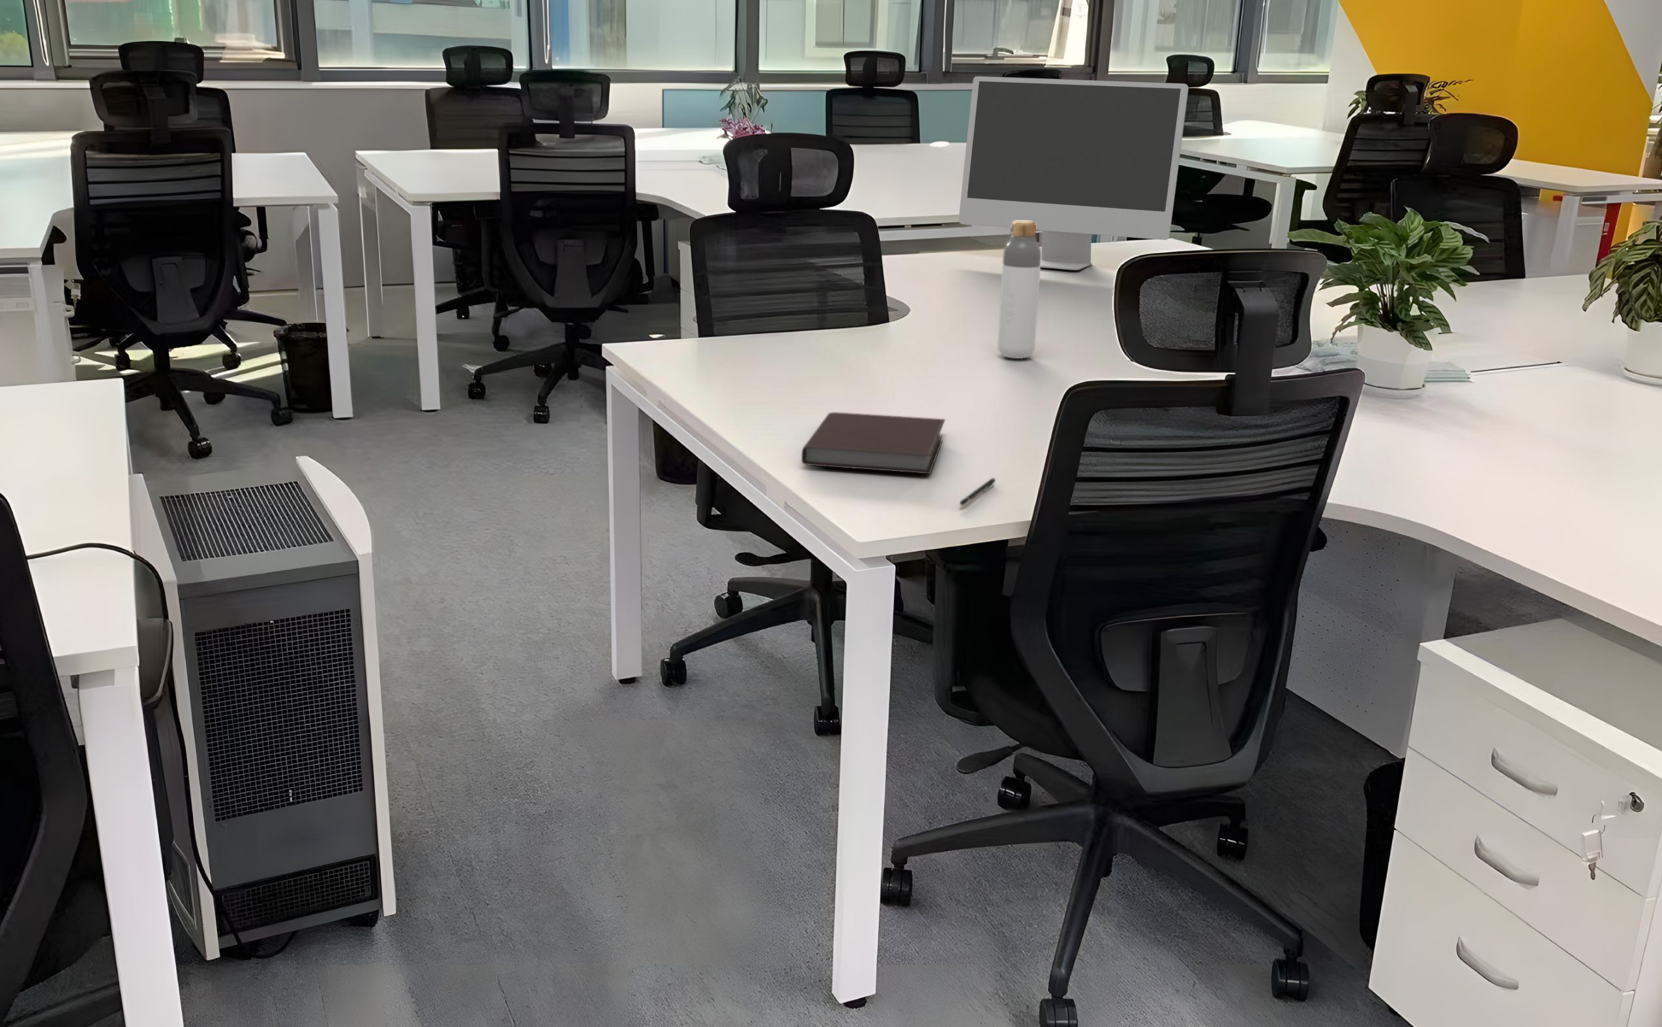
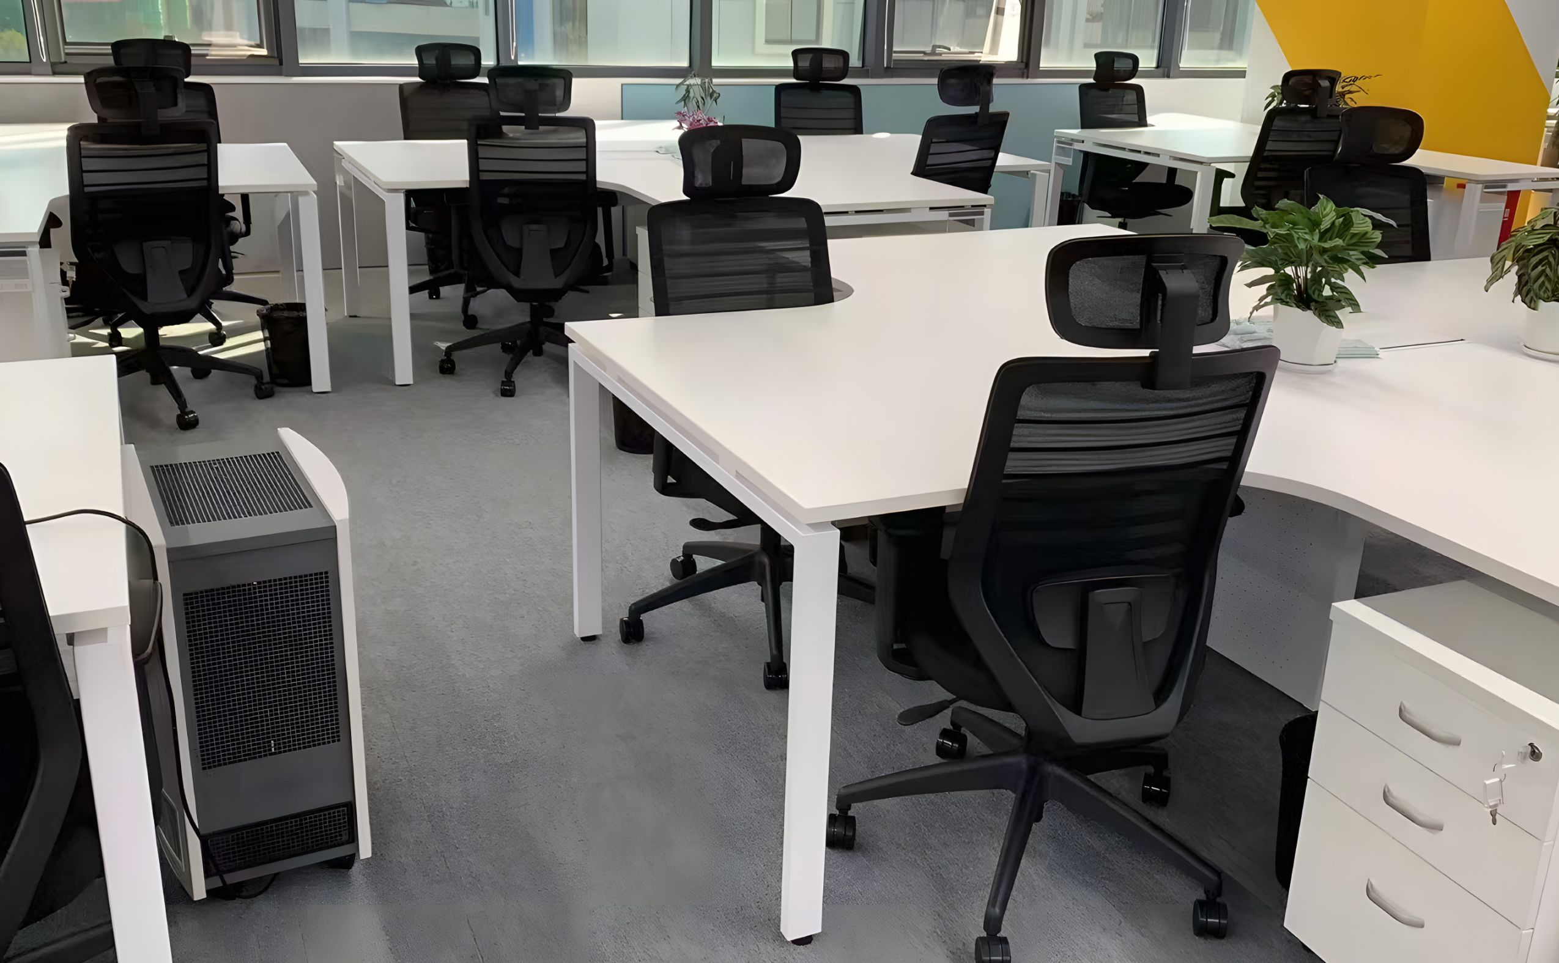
- notebook [800,412,946,475]
- computer monitor [958,76,1190,271]
- bottle [997,221,1042,360]
- pen [959,477,996,506]
